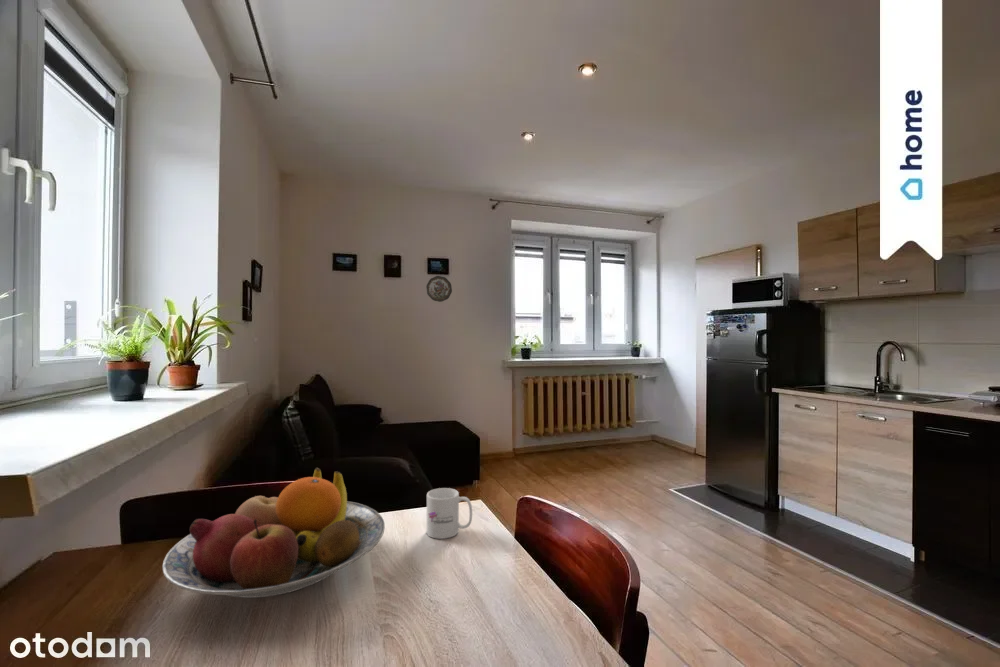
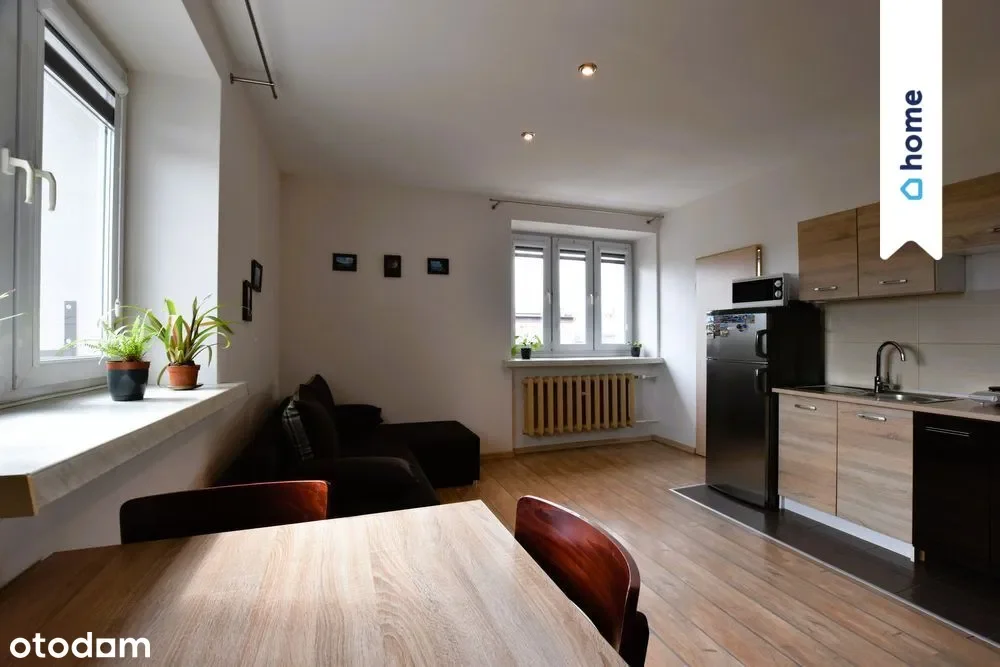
- mug [426,487,473,540]
- fruit bowl [162,467,386,599]
- decorative plate [425,275,453,303]
